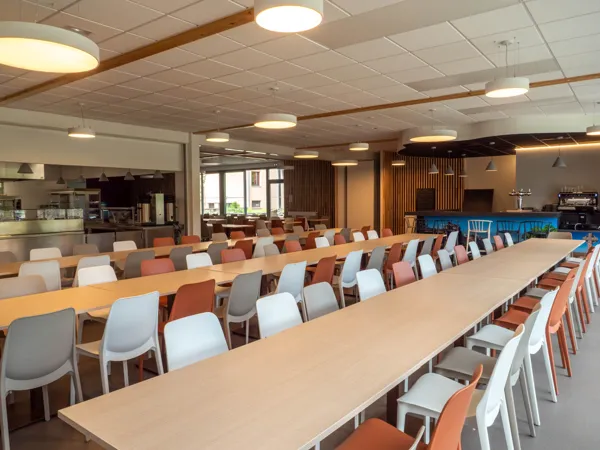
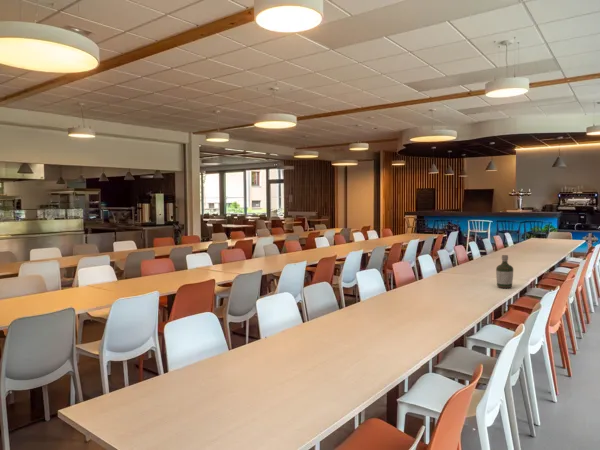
+ bottle [495,254,514,289]
